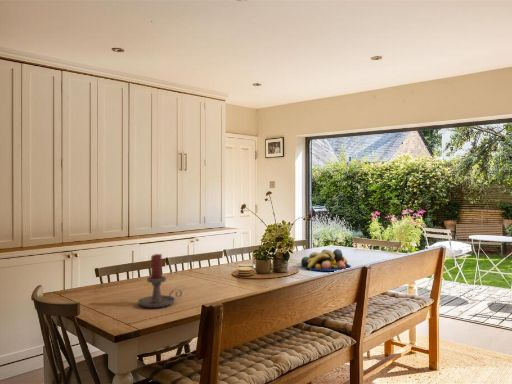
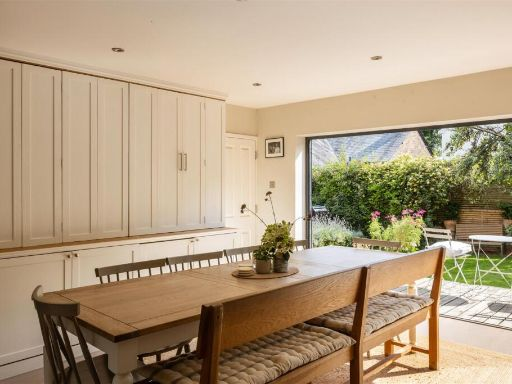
- candle holder [137,253,183,309]
- fruit bowl [300,248,352,272]
